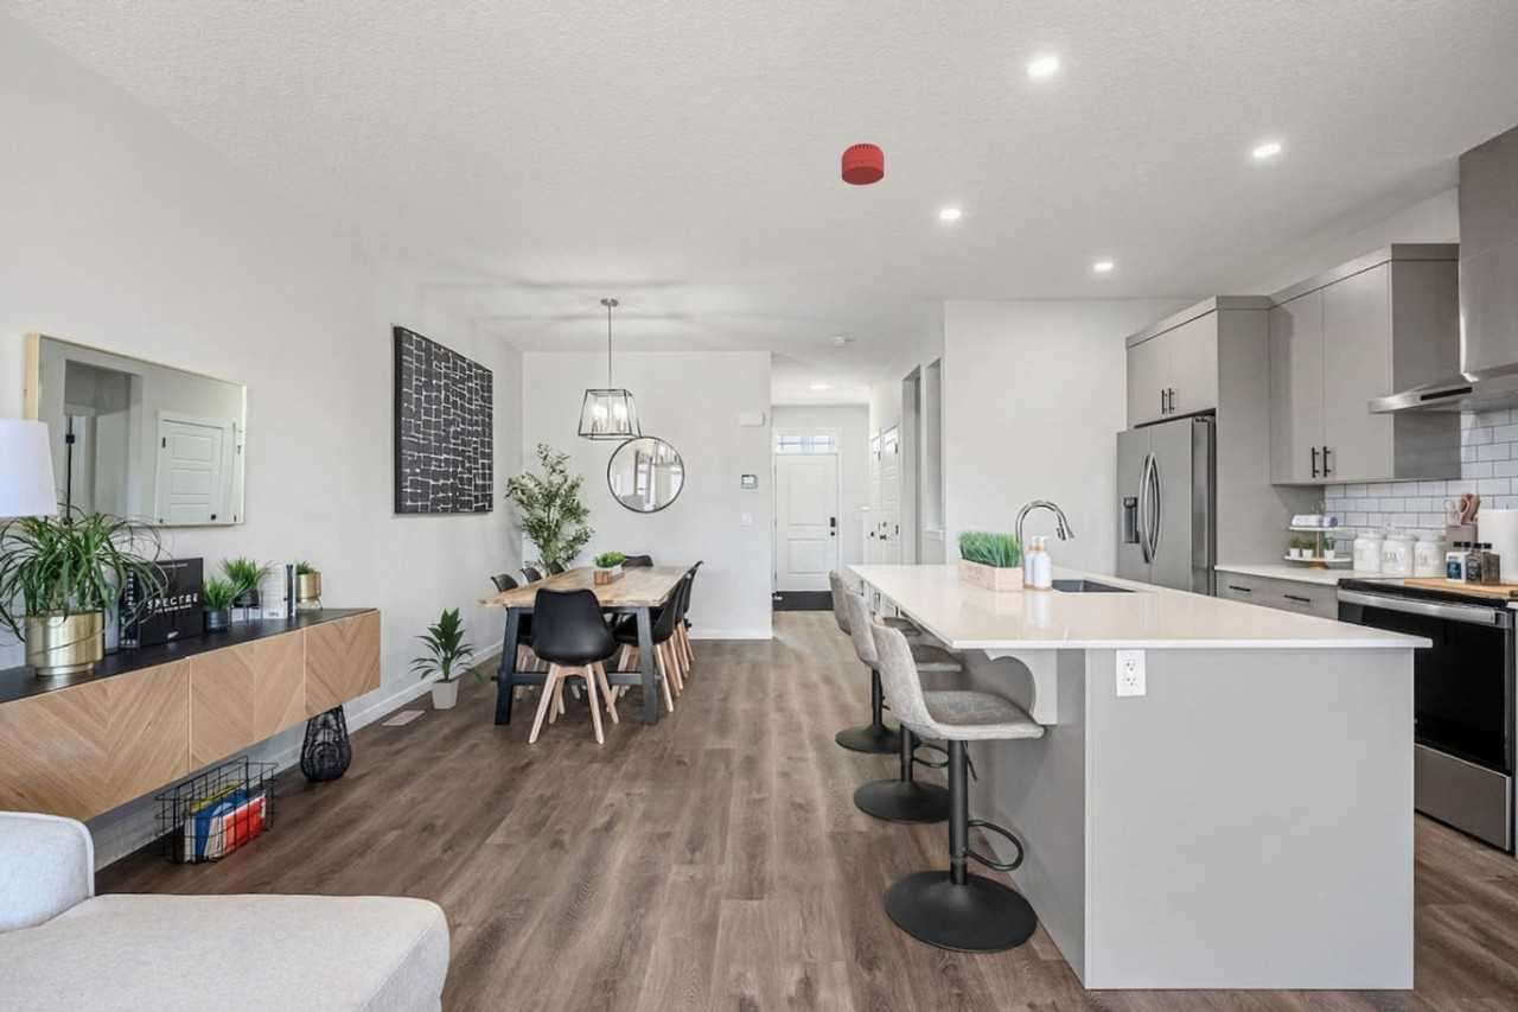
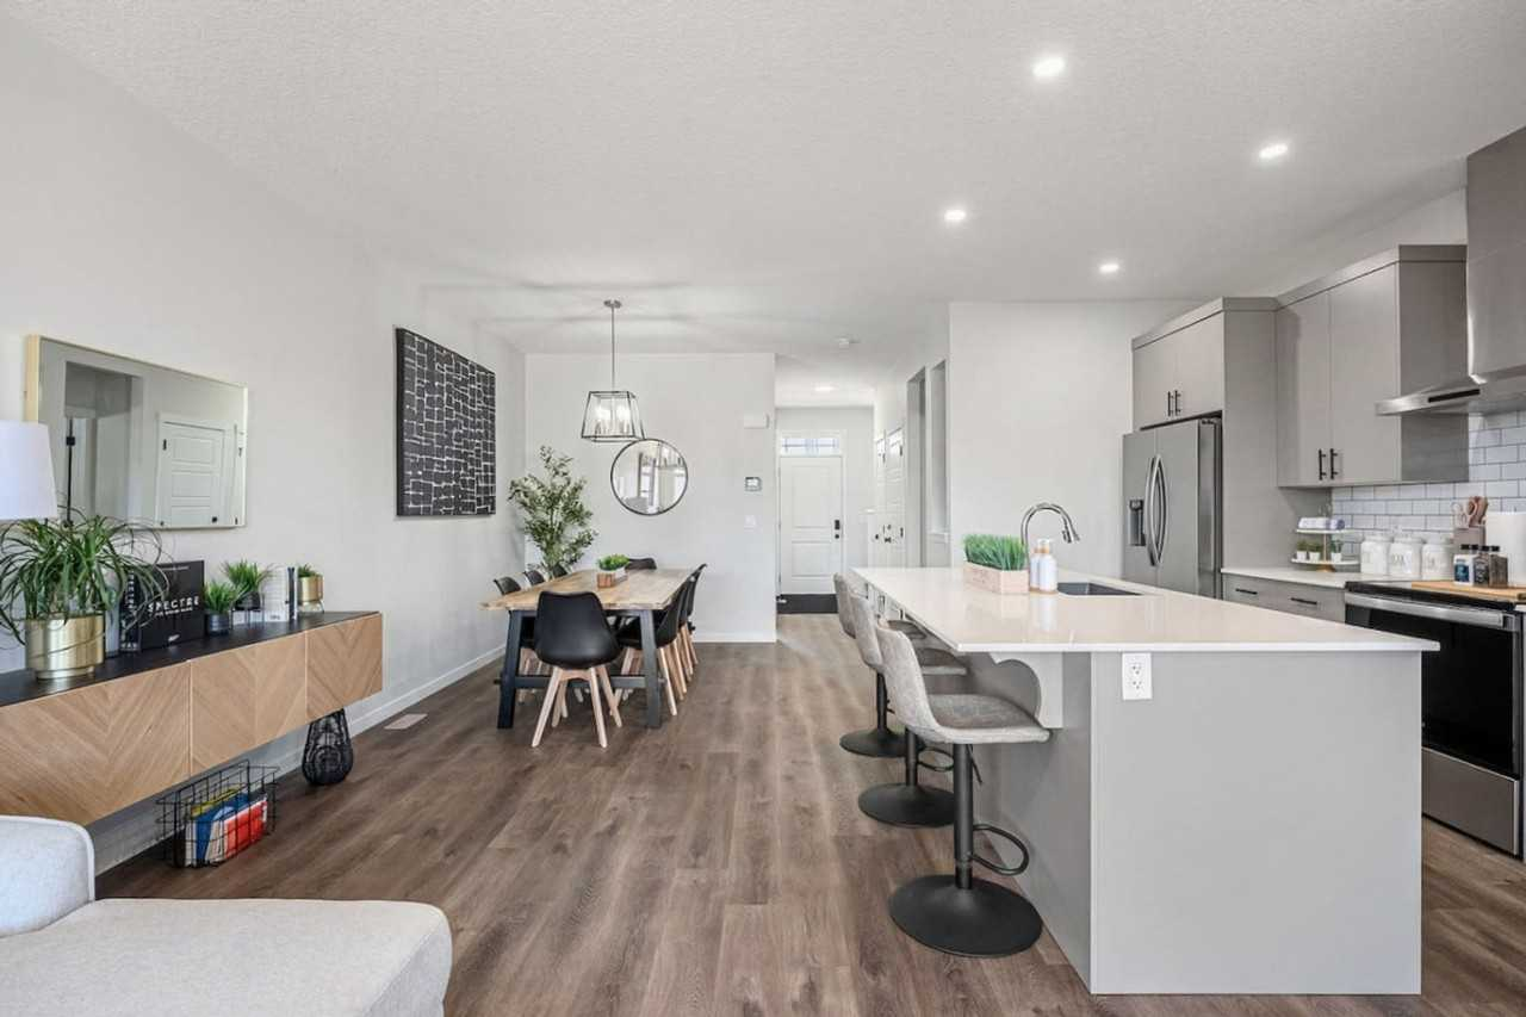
- indoor plant [408,606,486,711]
- smoke detector [841,142,885,186]
